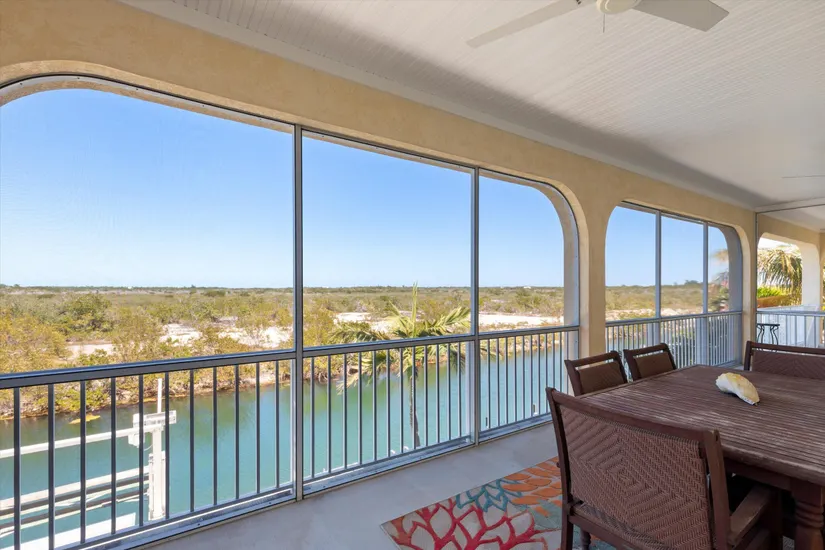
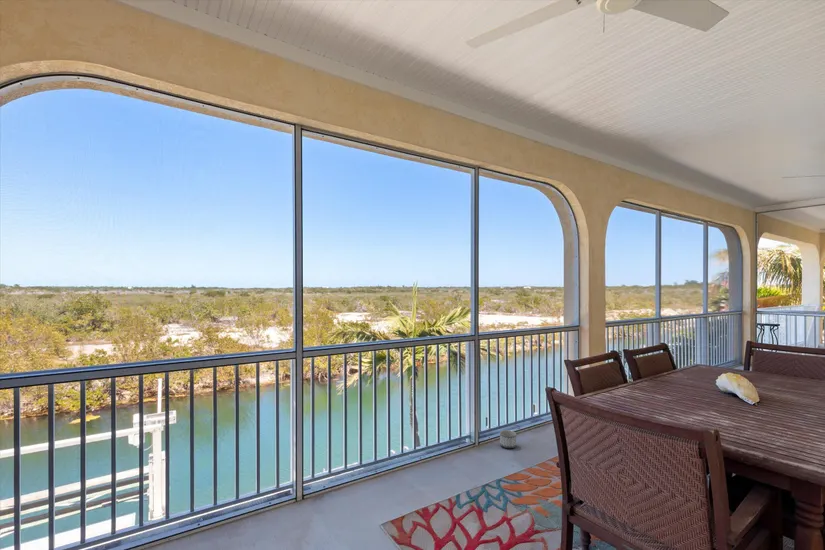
+ planter [499,429,517,449]
